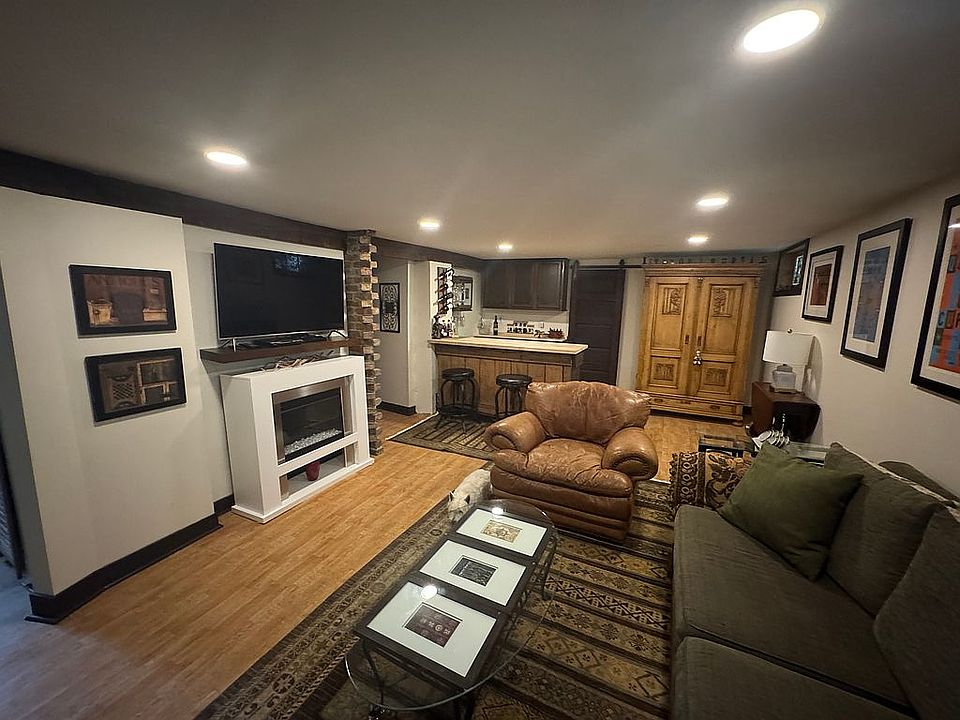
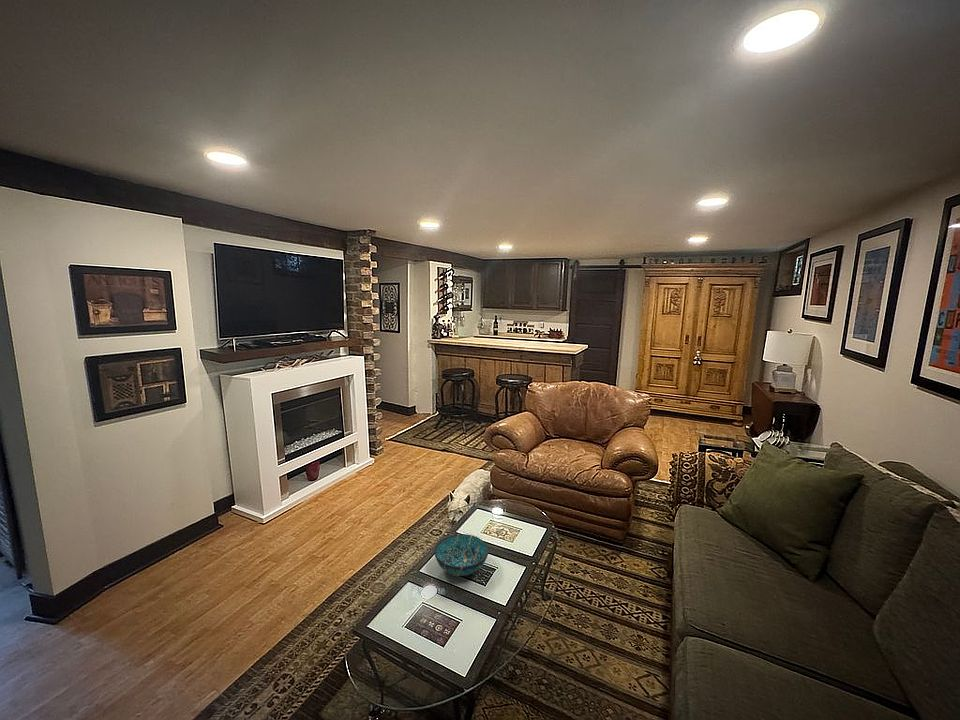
+ decorative bowl [434,533,490,577]
